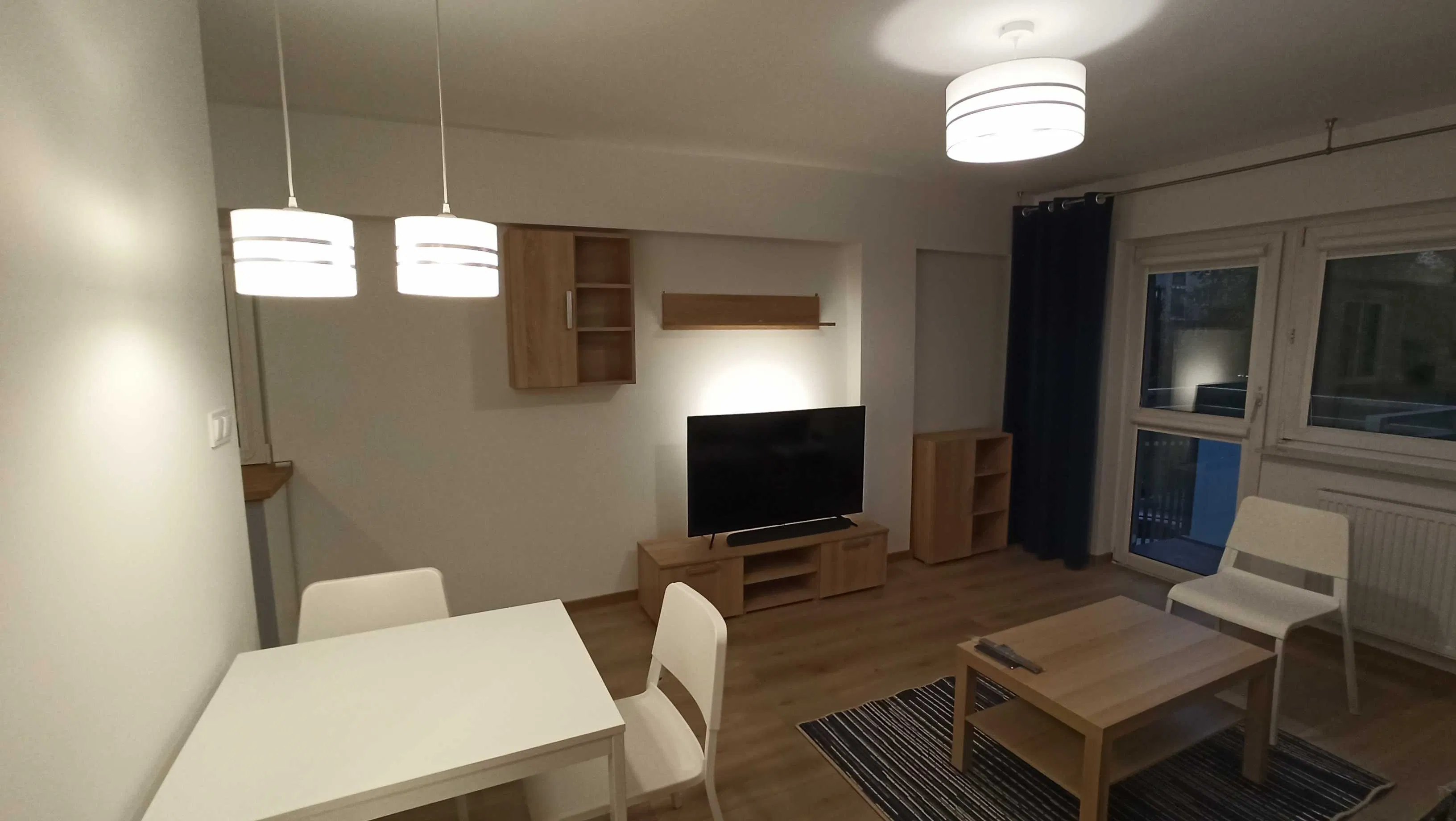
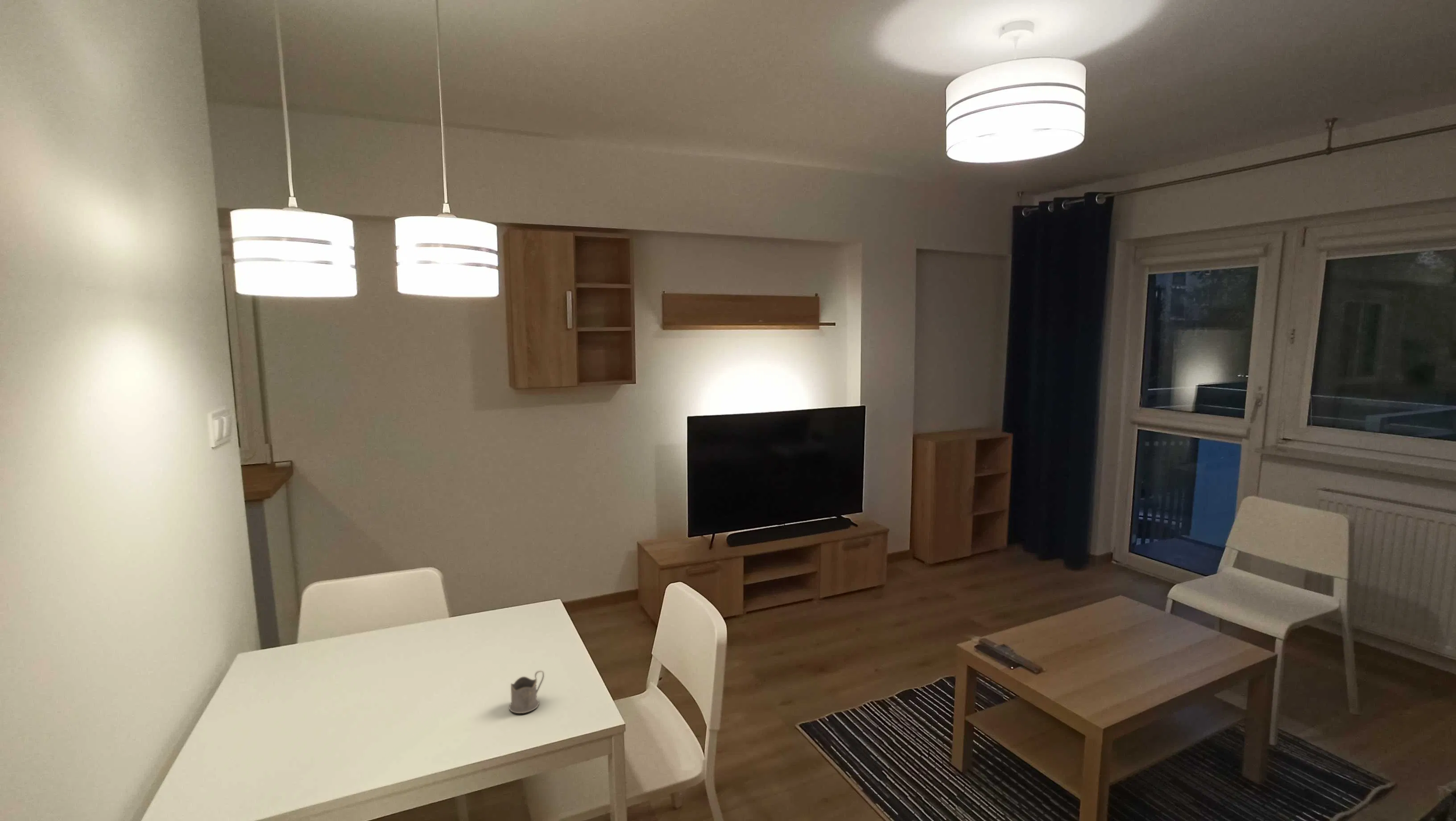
+ tea glass holder [509,670,545,714]
